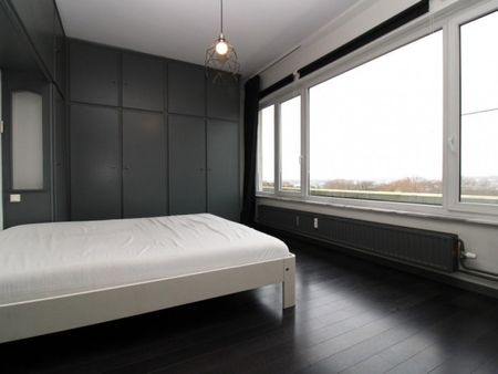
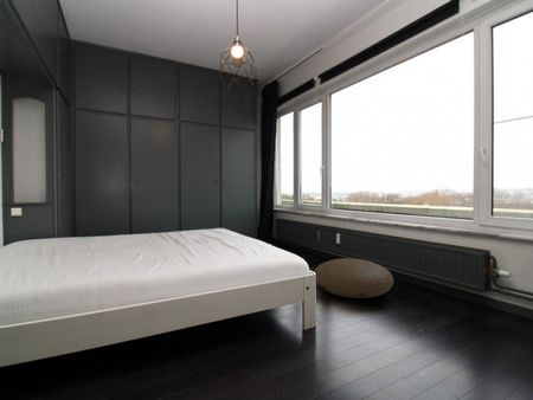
+ pouf [313,257,394,299]
